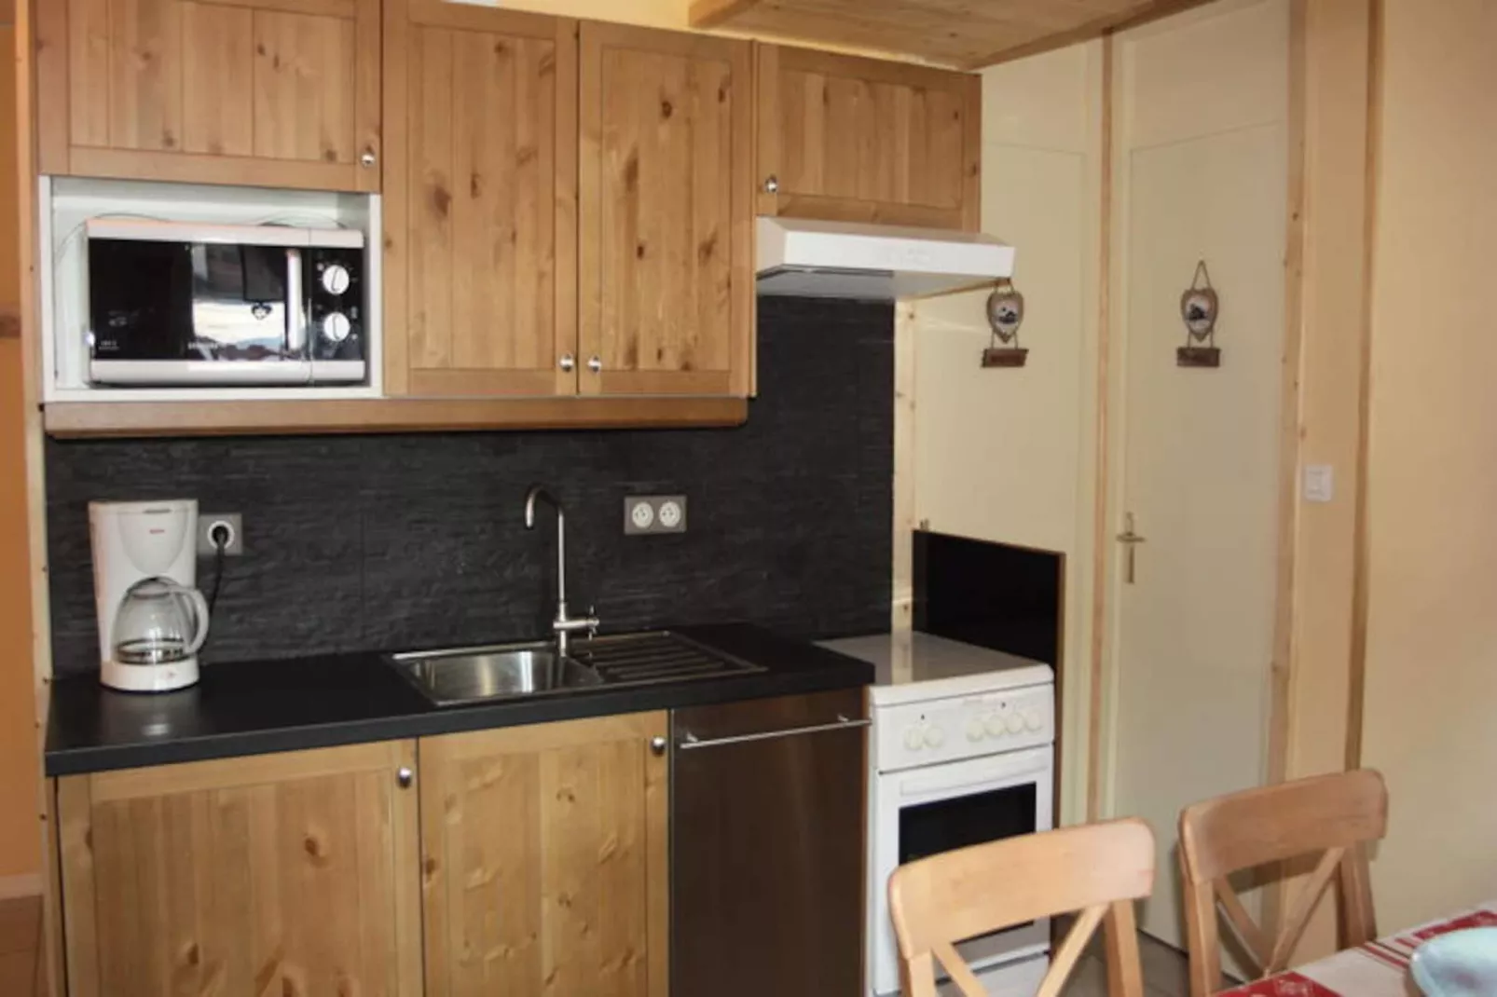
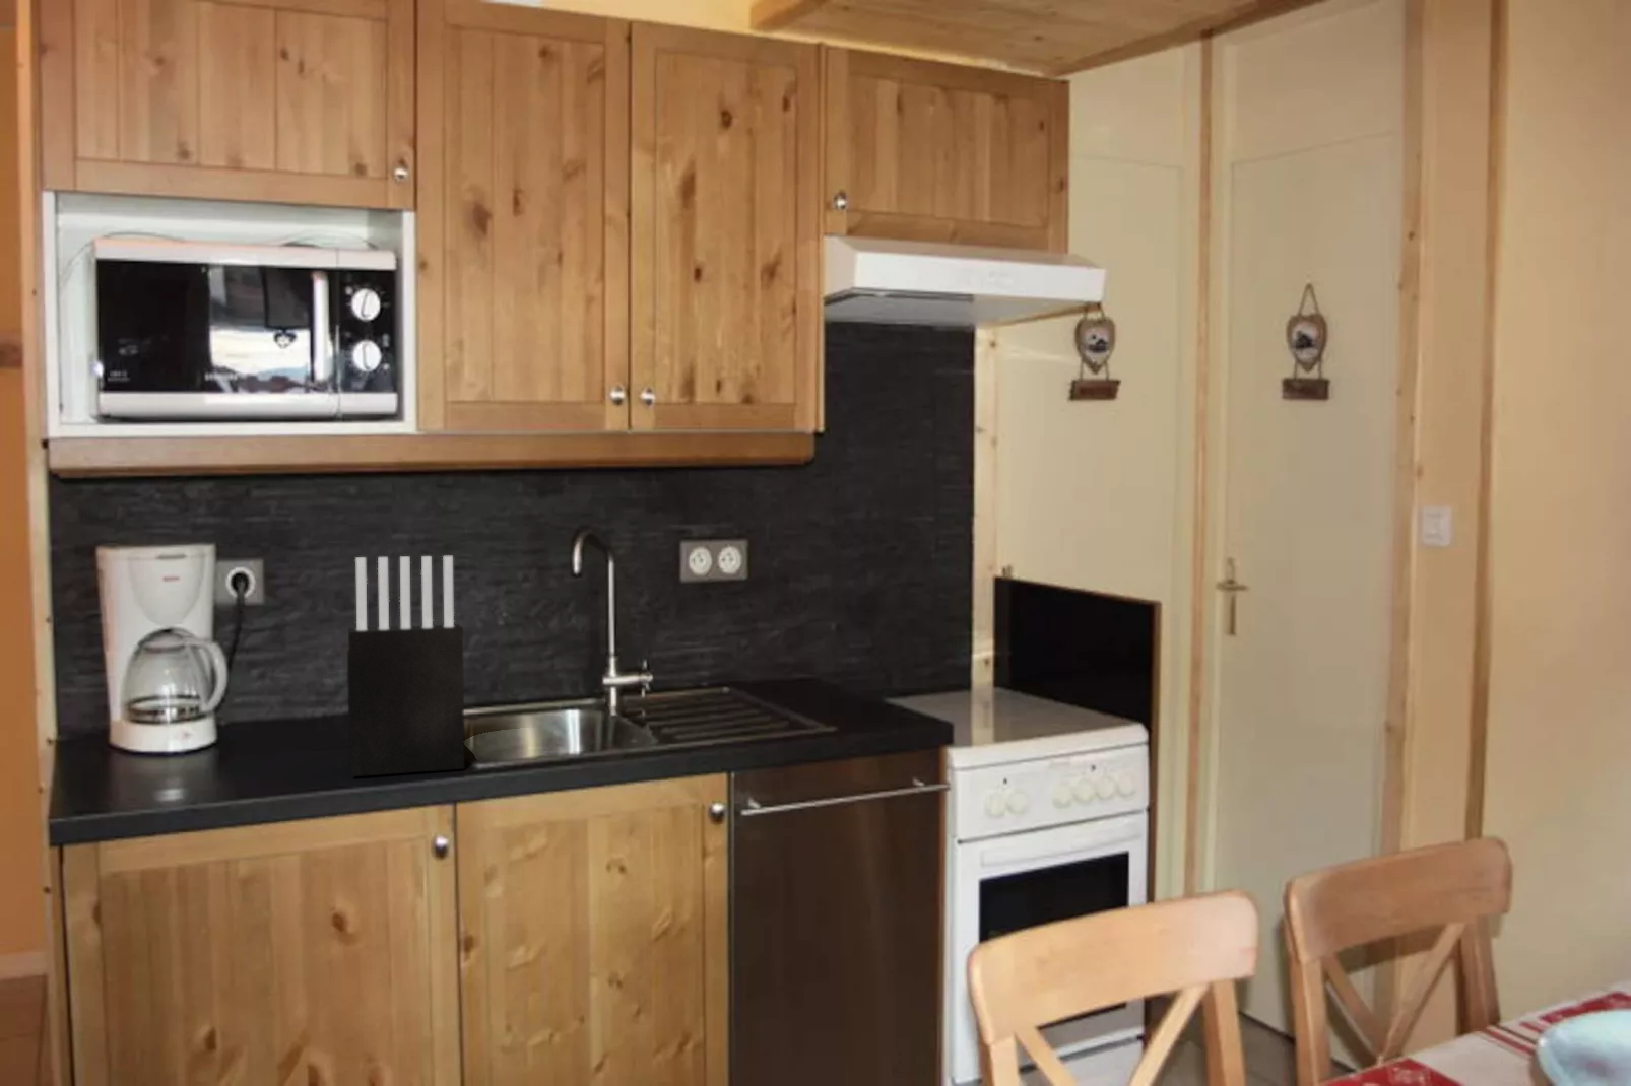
+ knife block [347,555,466,777]
